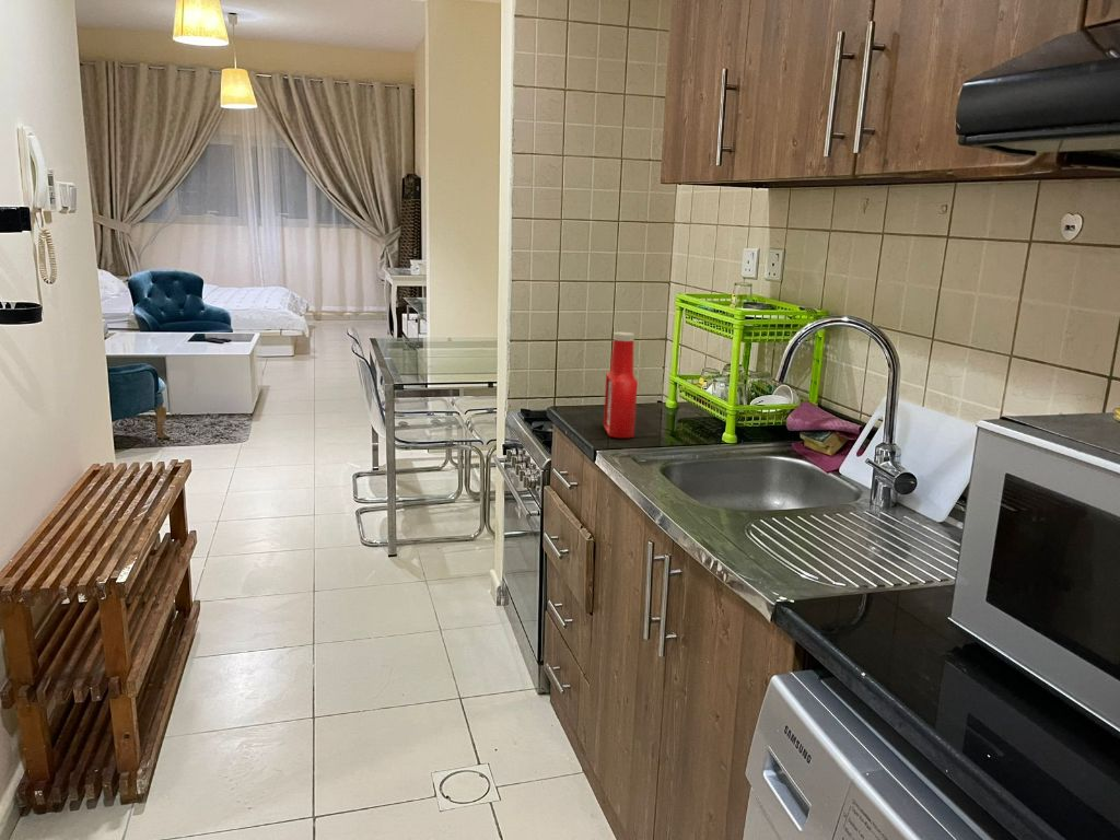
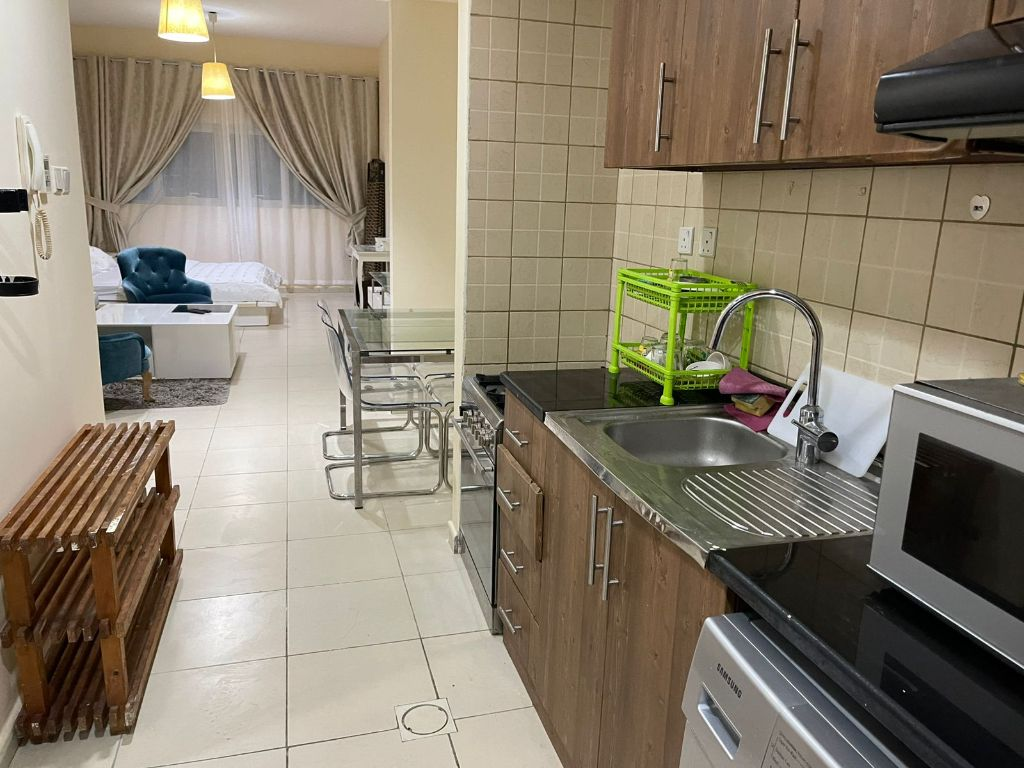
- soap bottle [603,331,639,439]
